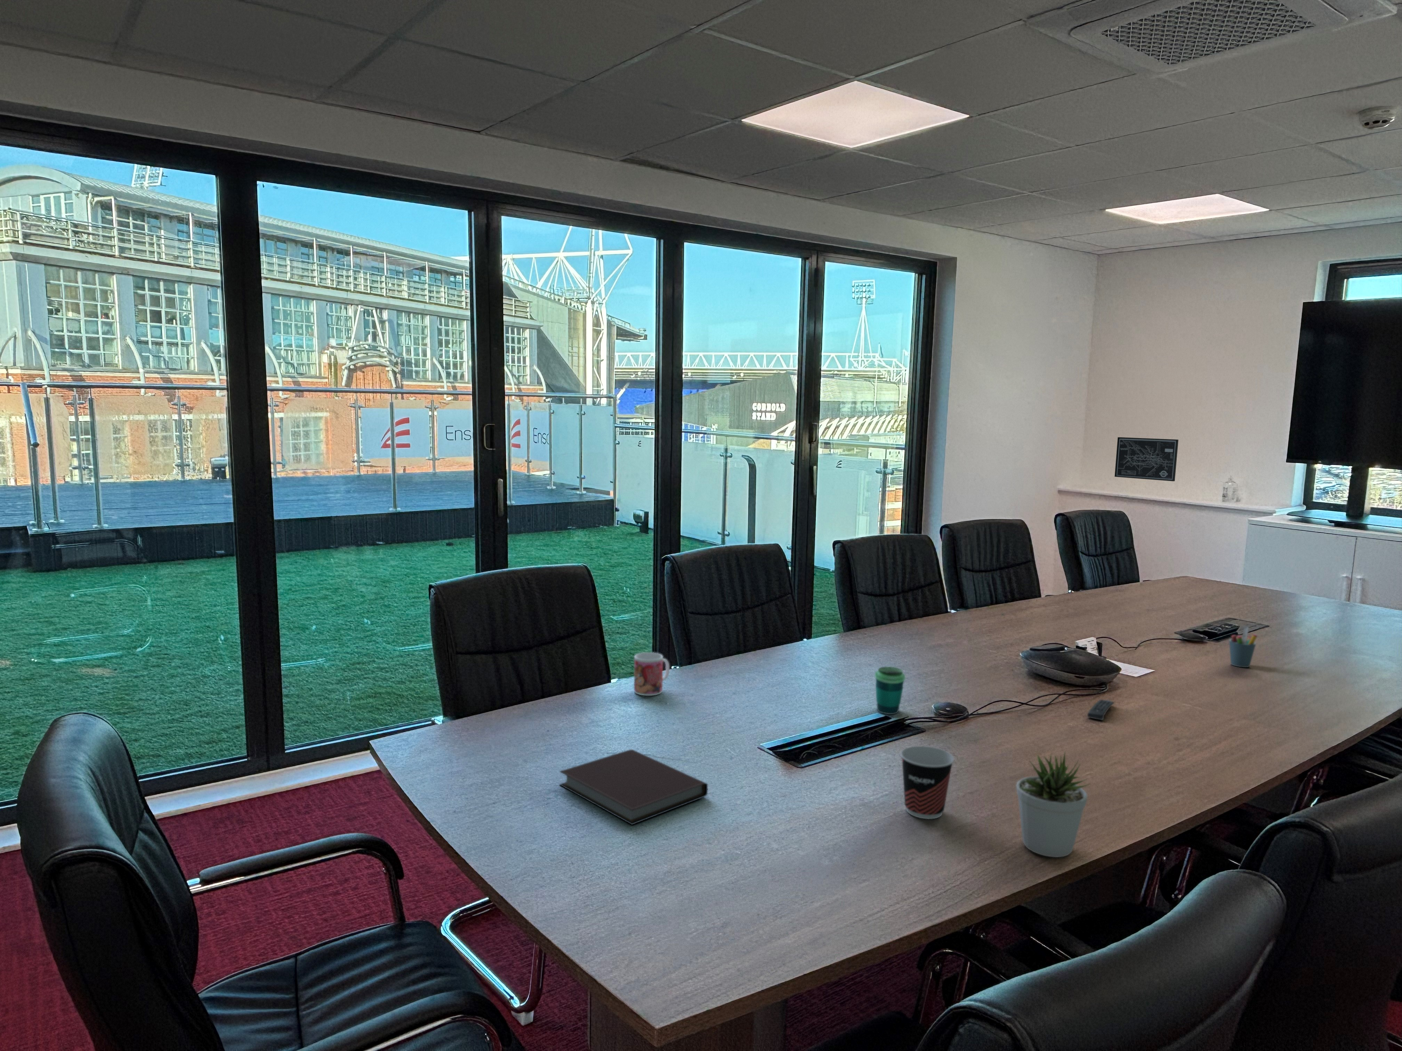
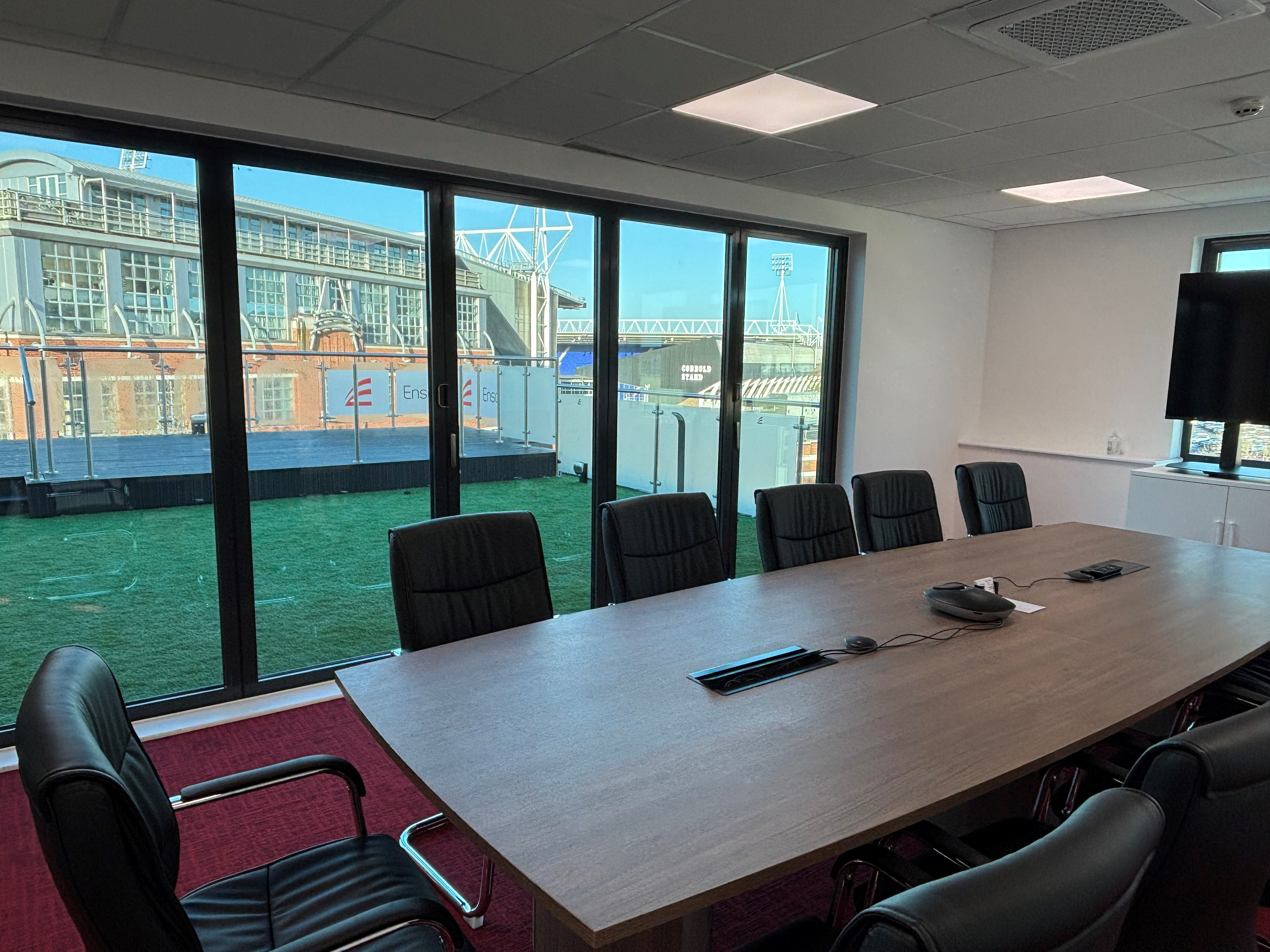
- remote control [1087,699,1115,721]
- pen holder [1229,626,1257,668]
- notebook [559,749,708,825]
- cup [900,746,955,819]
- wall art [1114,437,1179,481]
- cup [874,666,905,714]
- mug [634,652,670,697]
- potted plant [1016,752,1091,858]
